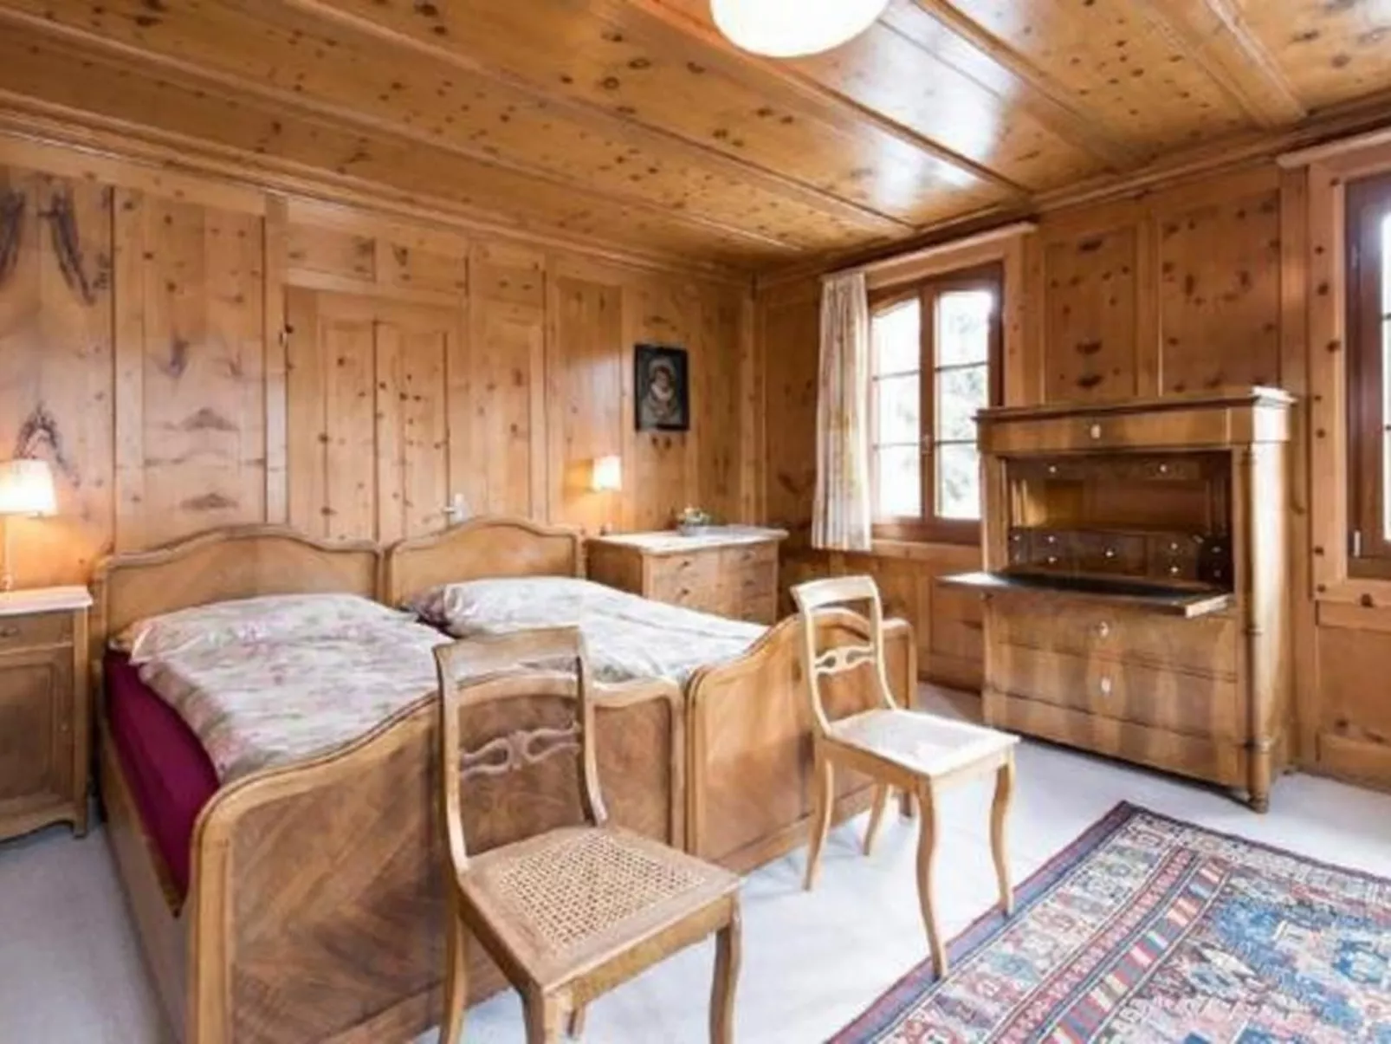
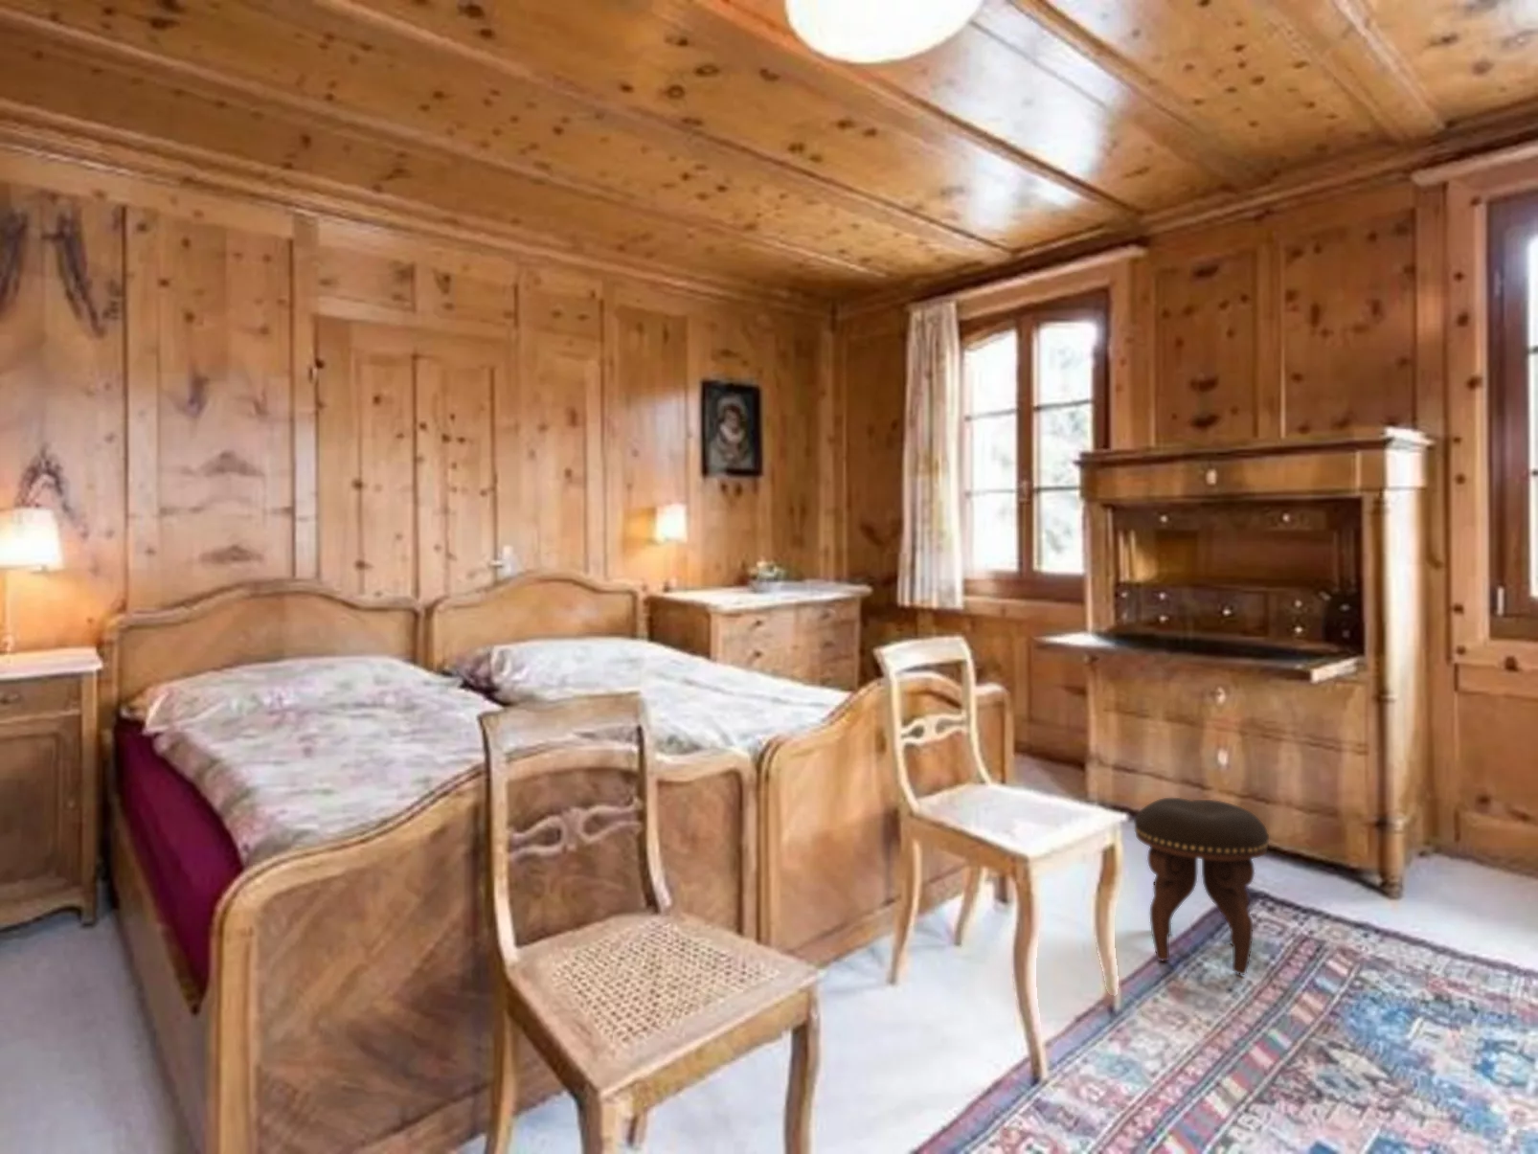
+ footstool [1134,796,1270,976]
